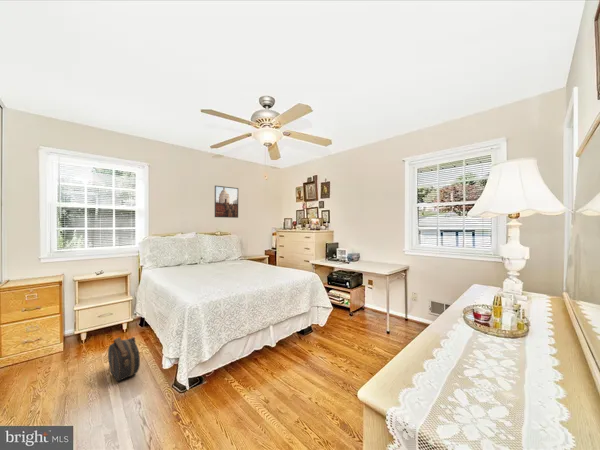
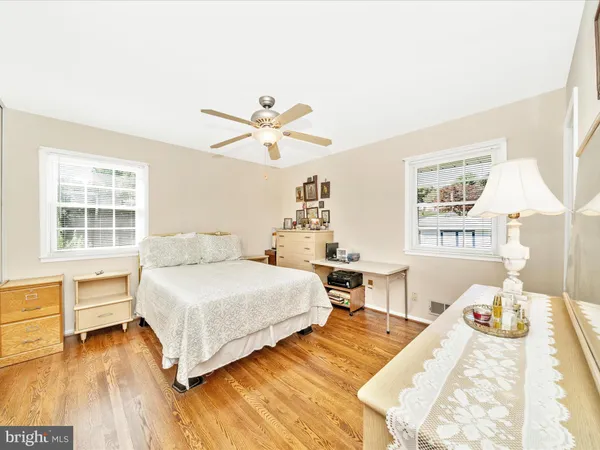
- hat box [107,336,141,382]
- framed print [214,185,239,219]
